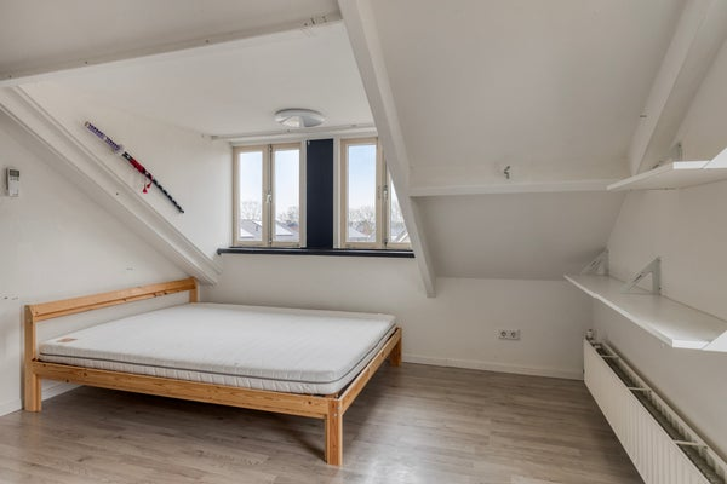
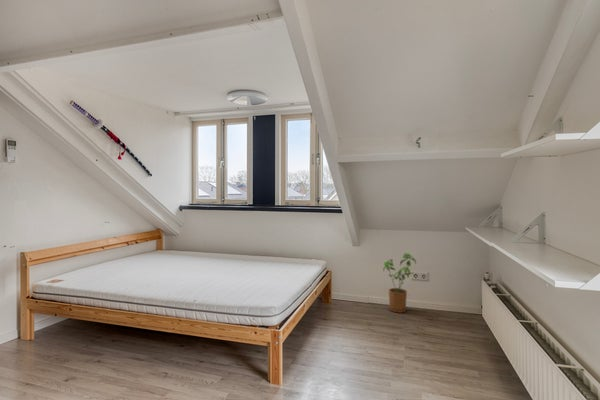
+ house plant [382,252,417,314]
